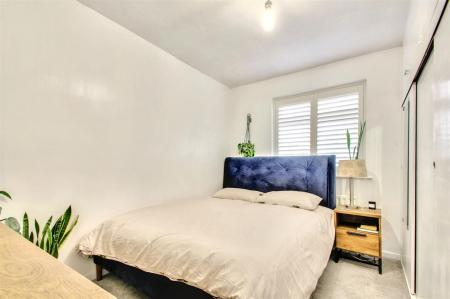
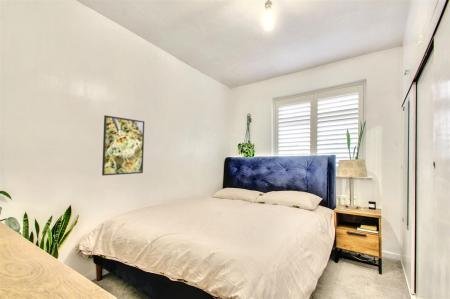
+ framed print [101,114,145,177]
